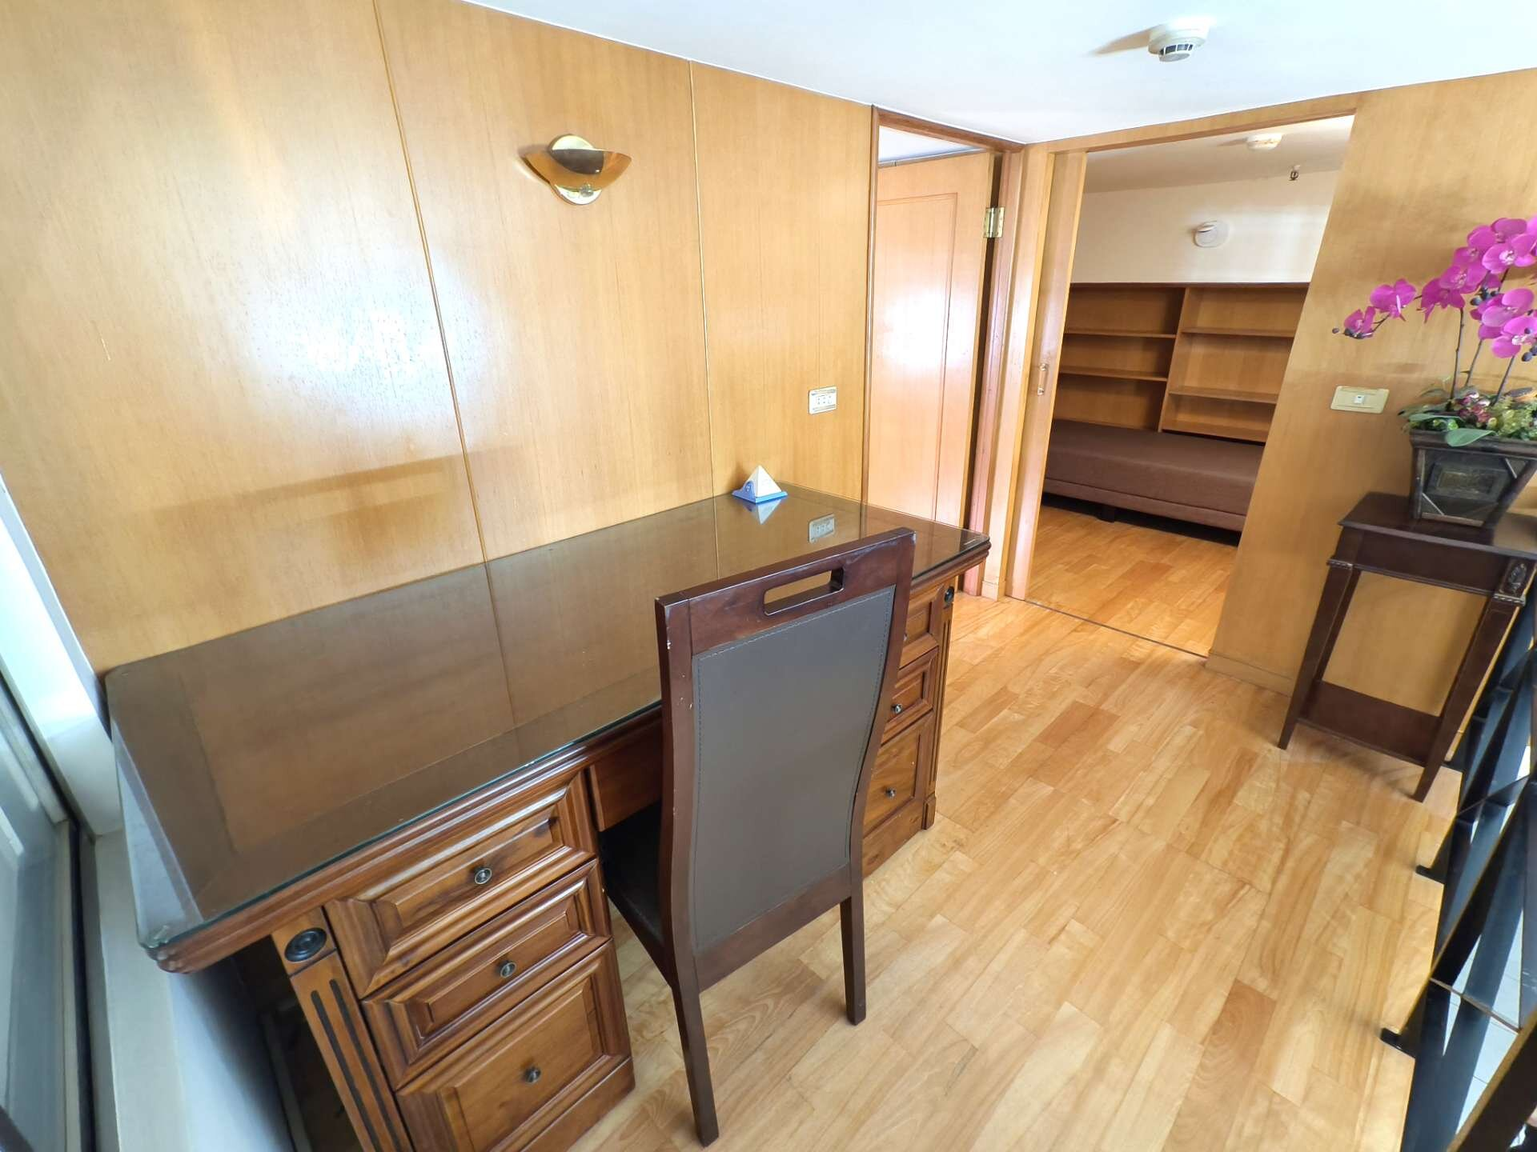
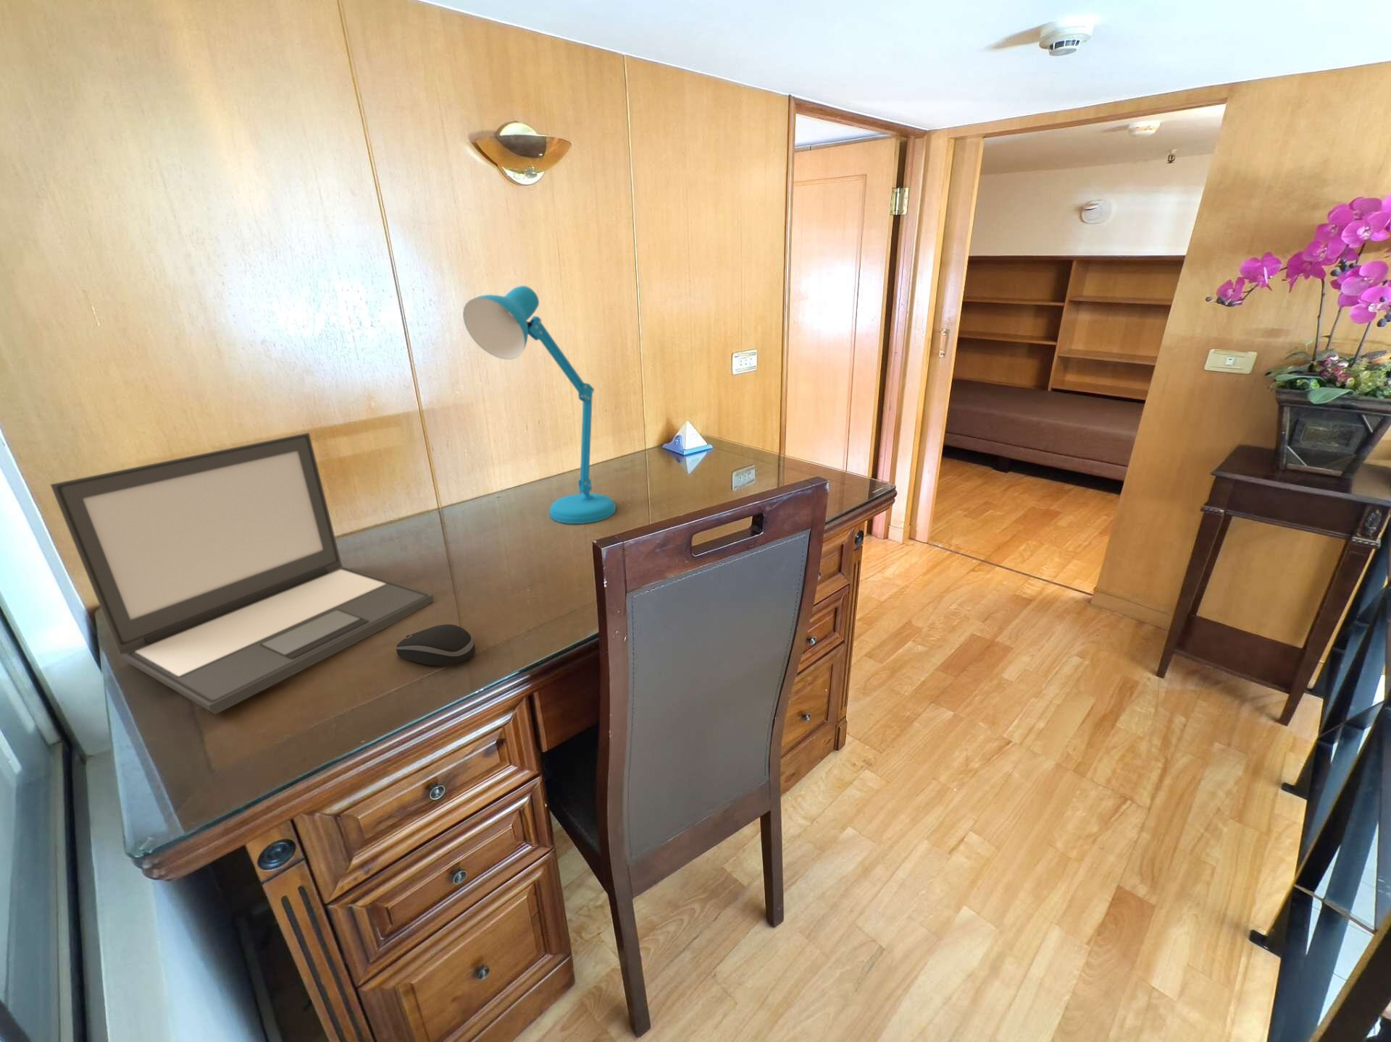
+ laptop [49,432,434,715]
+ desk lamp [462,285,617,524]
+ computer mouse [395,624,476,667]
